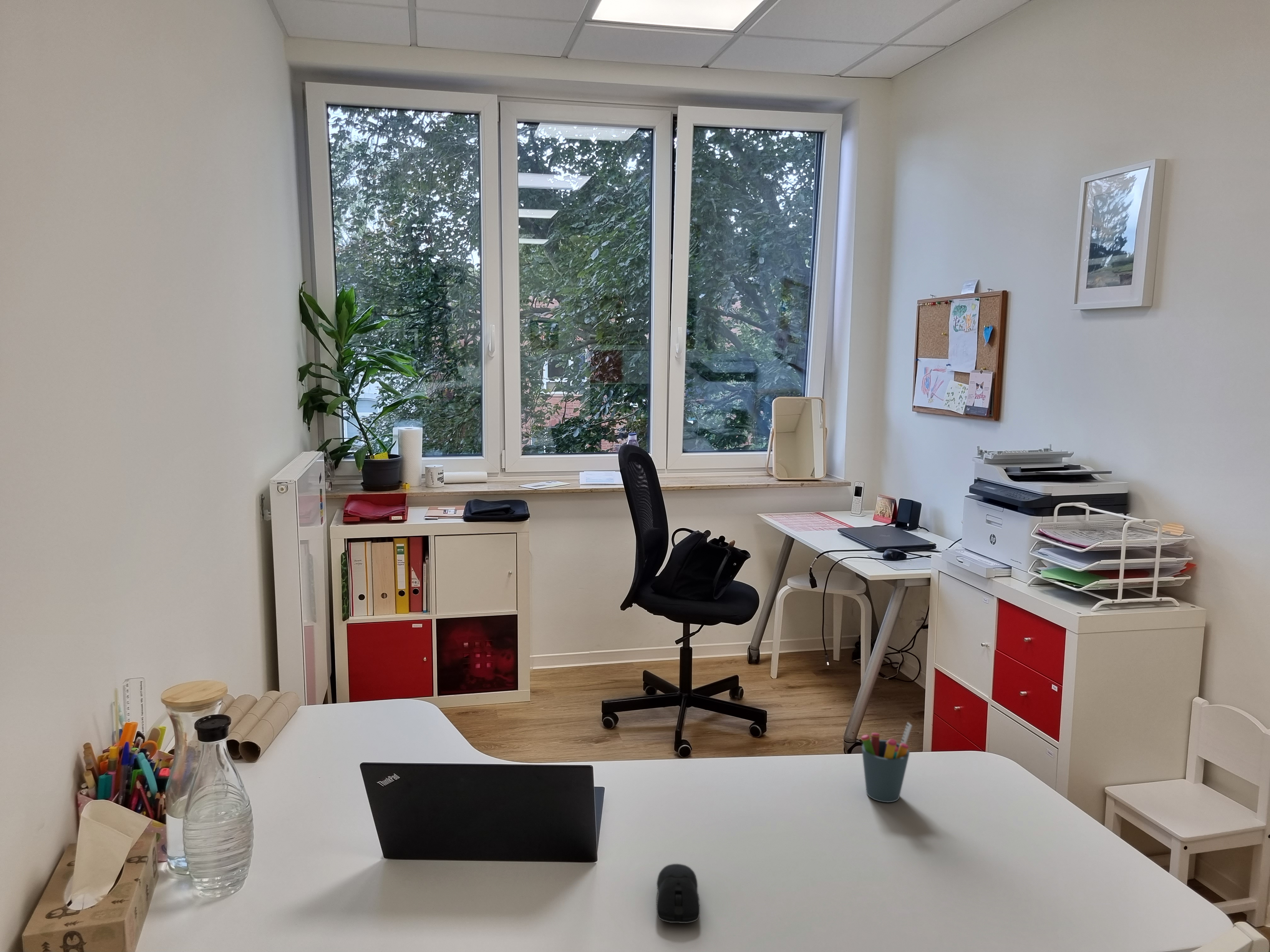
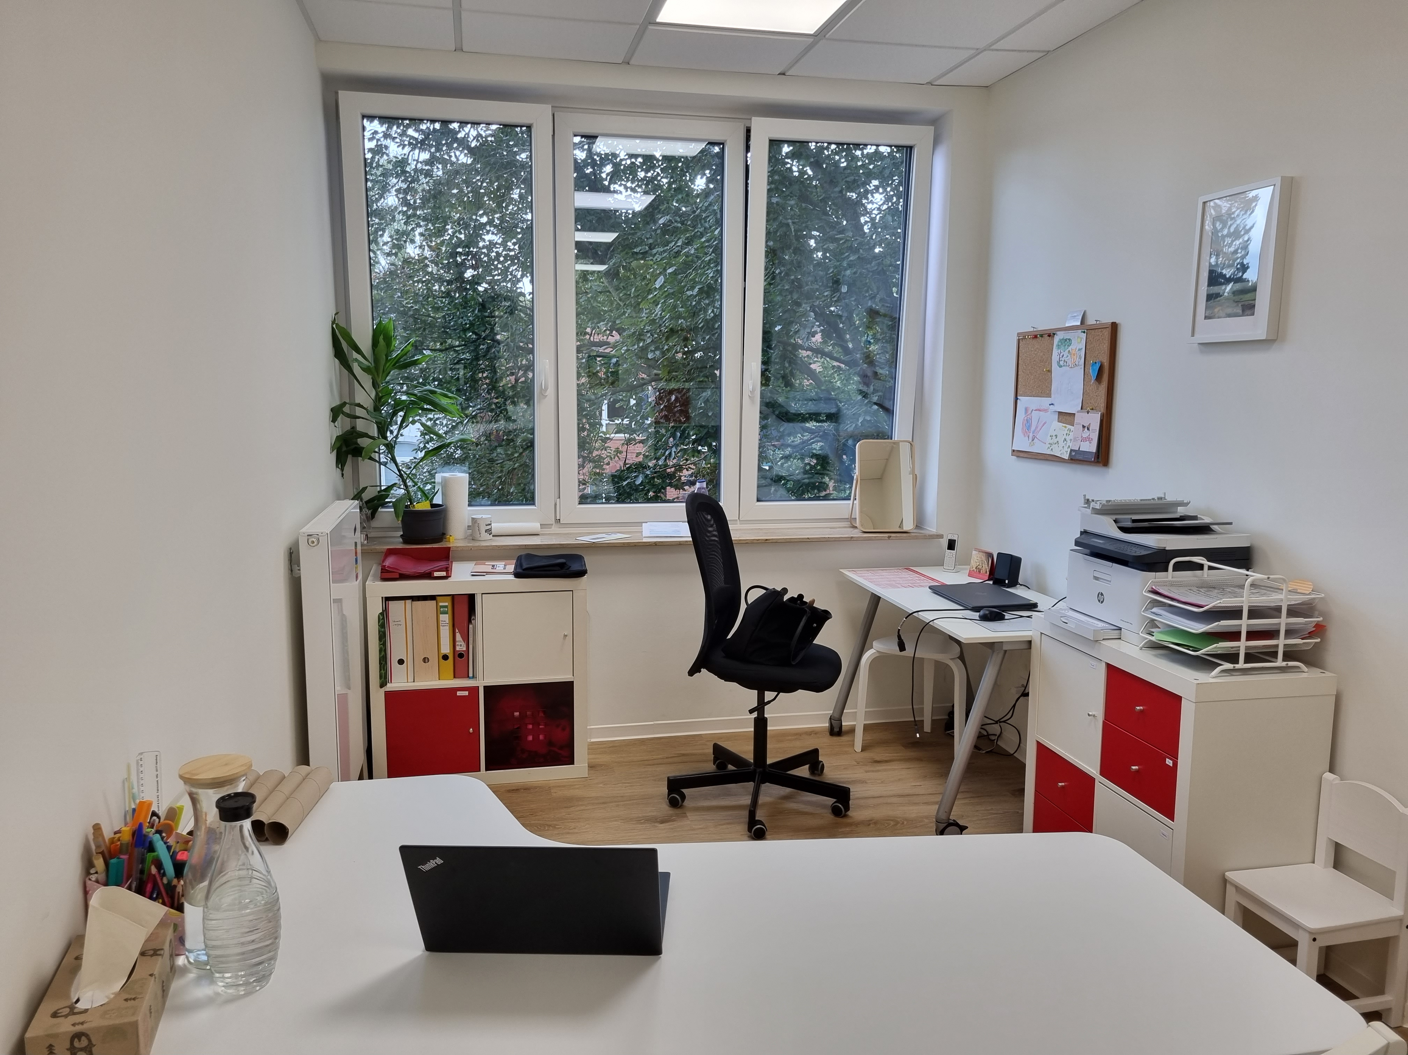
- pen holder [861,722,912,803]
- computer mouse [656,864,700,923]
